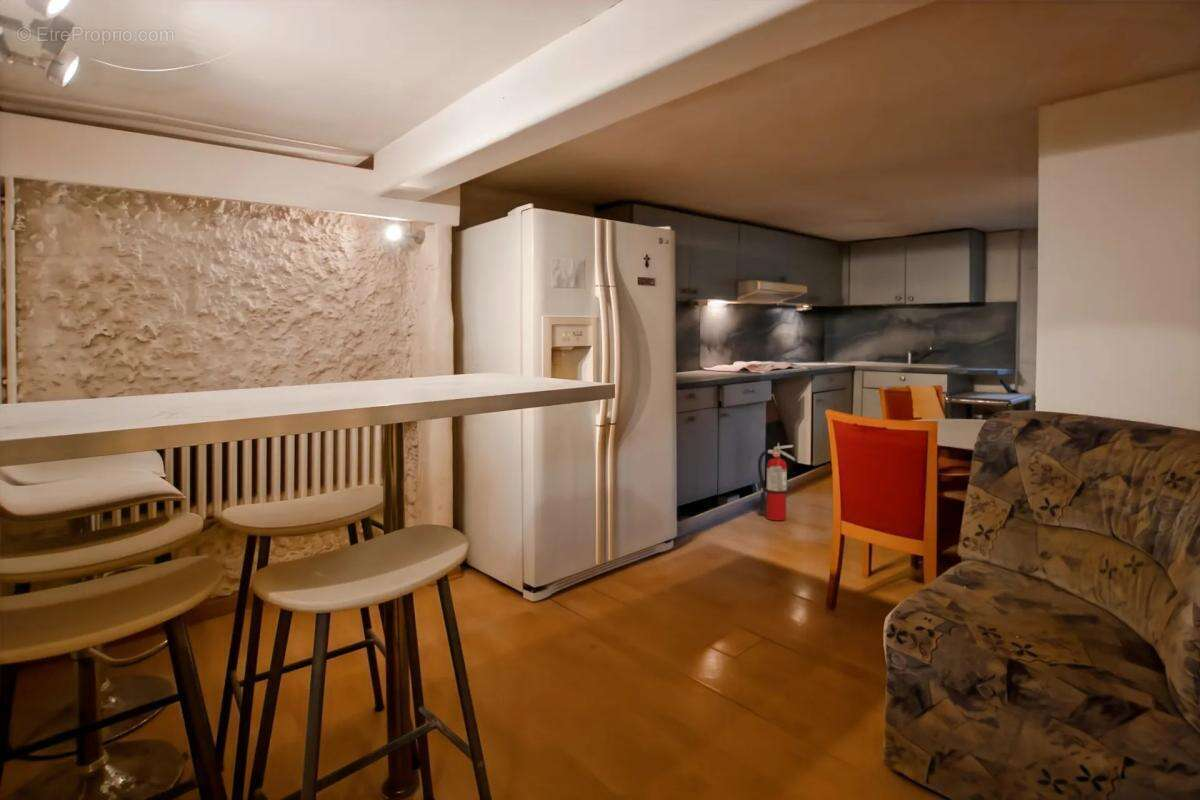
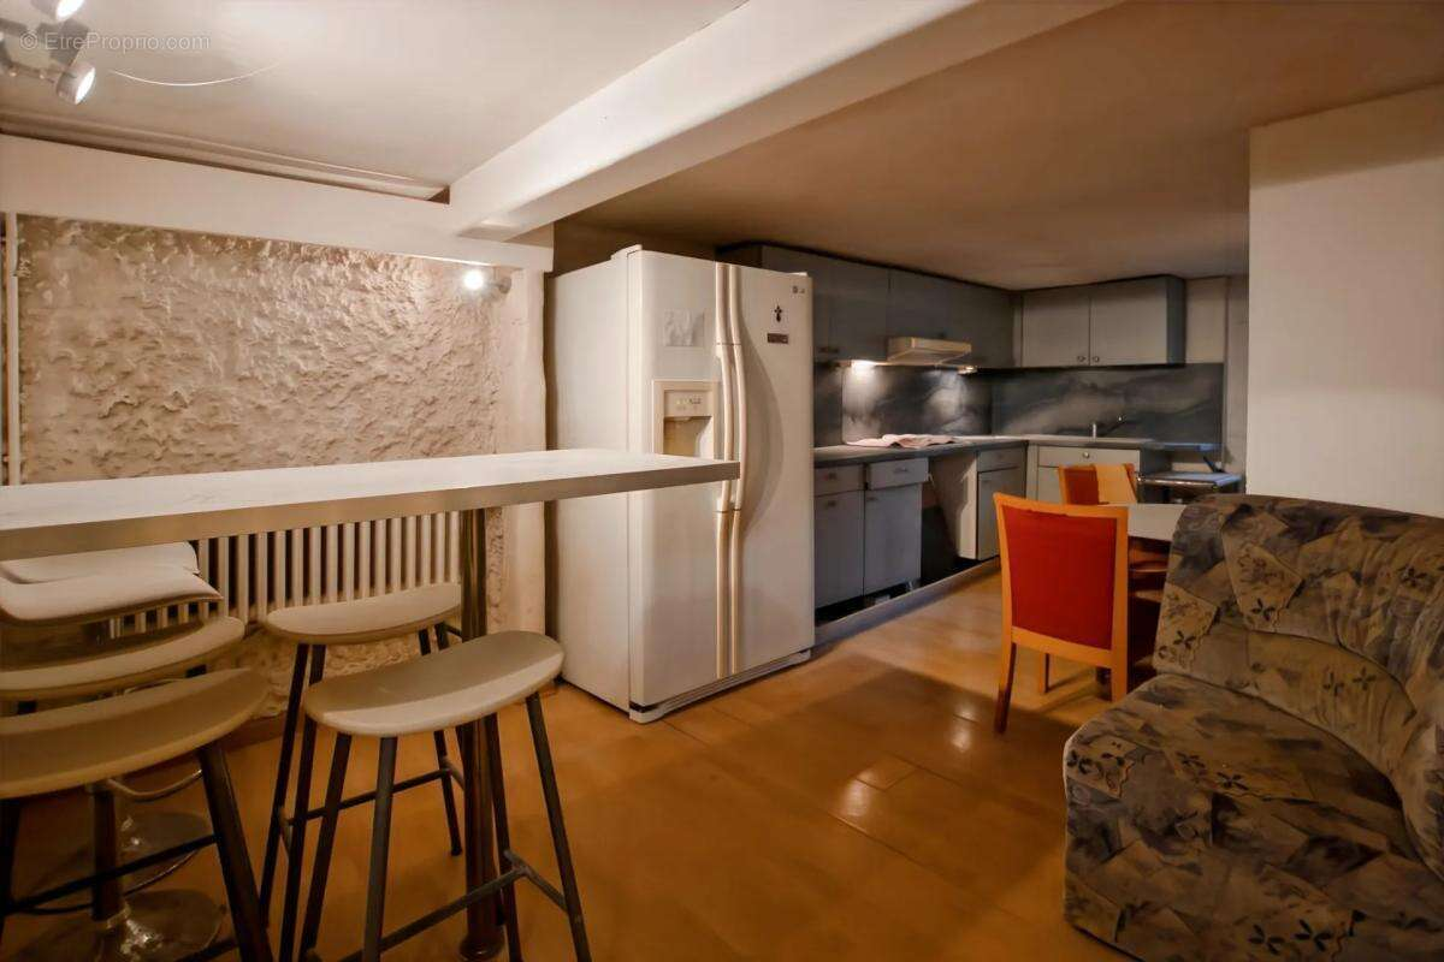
- fire extinguisher [757,442,796,522]
